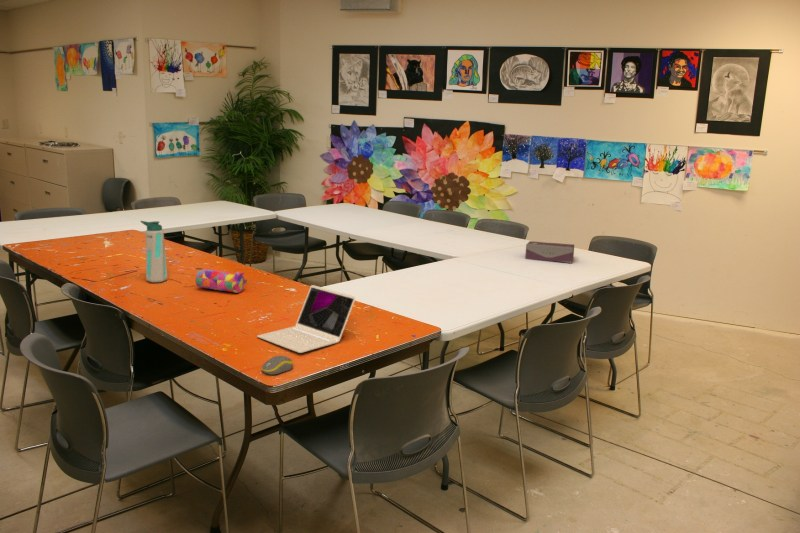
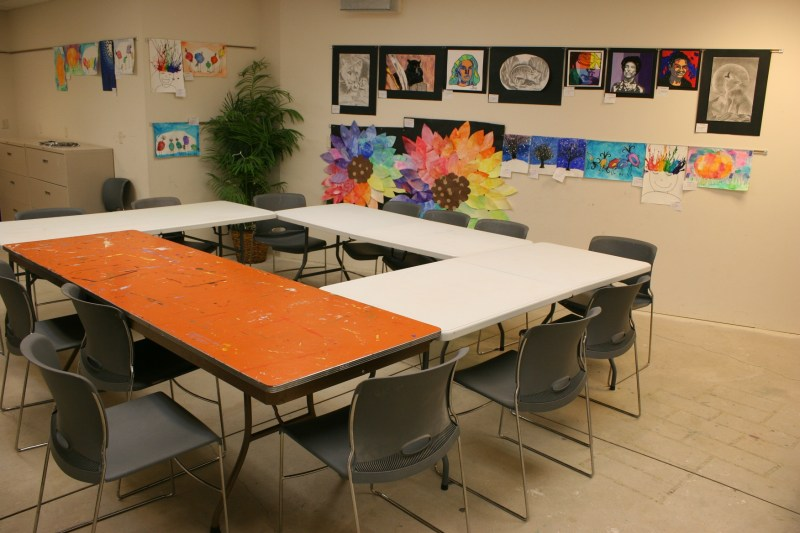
- laptop [256,284,357,354]
- tissue box [524,240,575,264]
- computer mouse [261,355,294,376]
- pencil case [194,268,248,294]
- water bottle [140,220,169,283]
